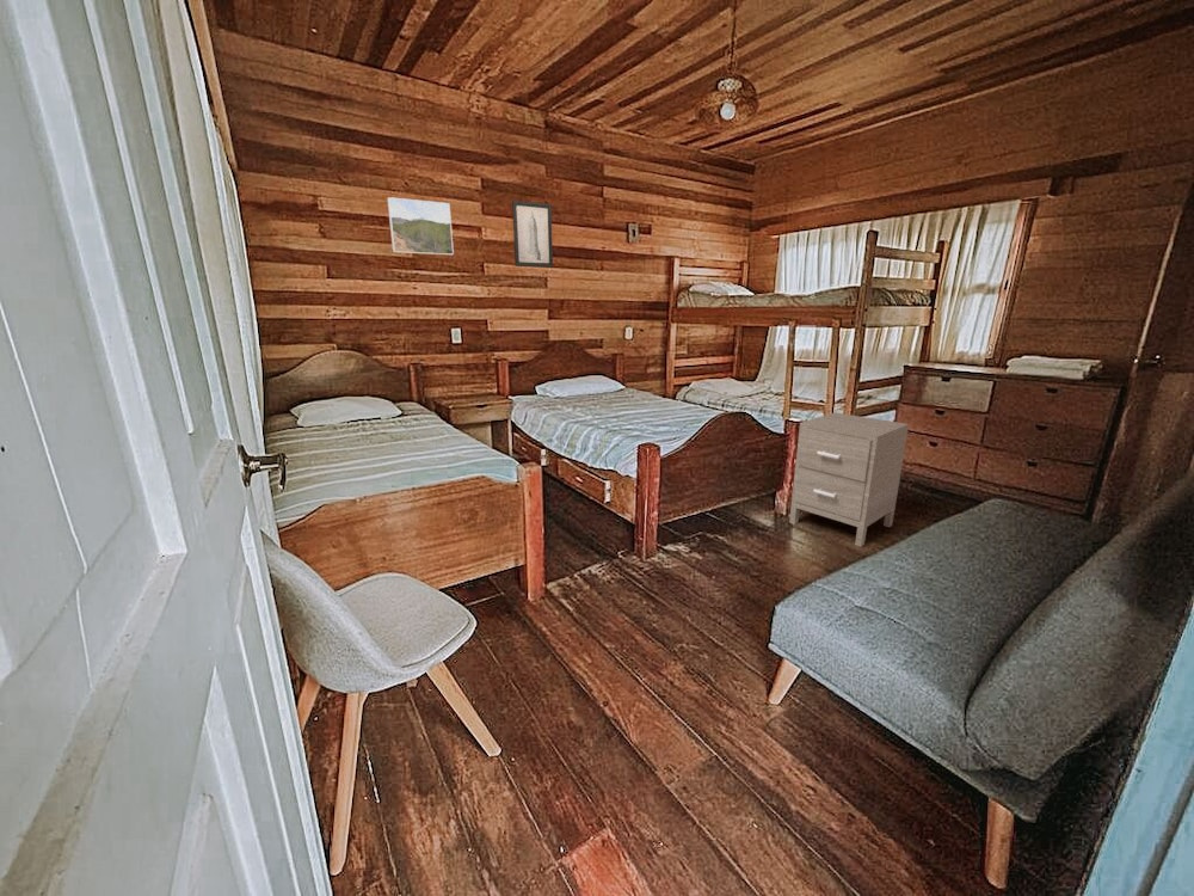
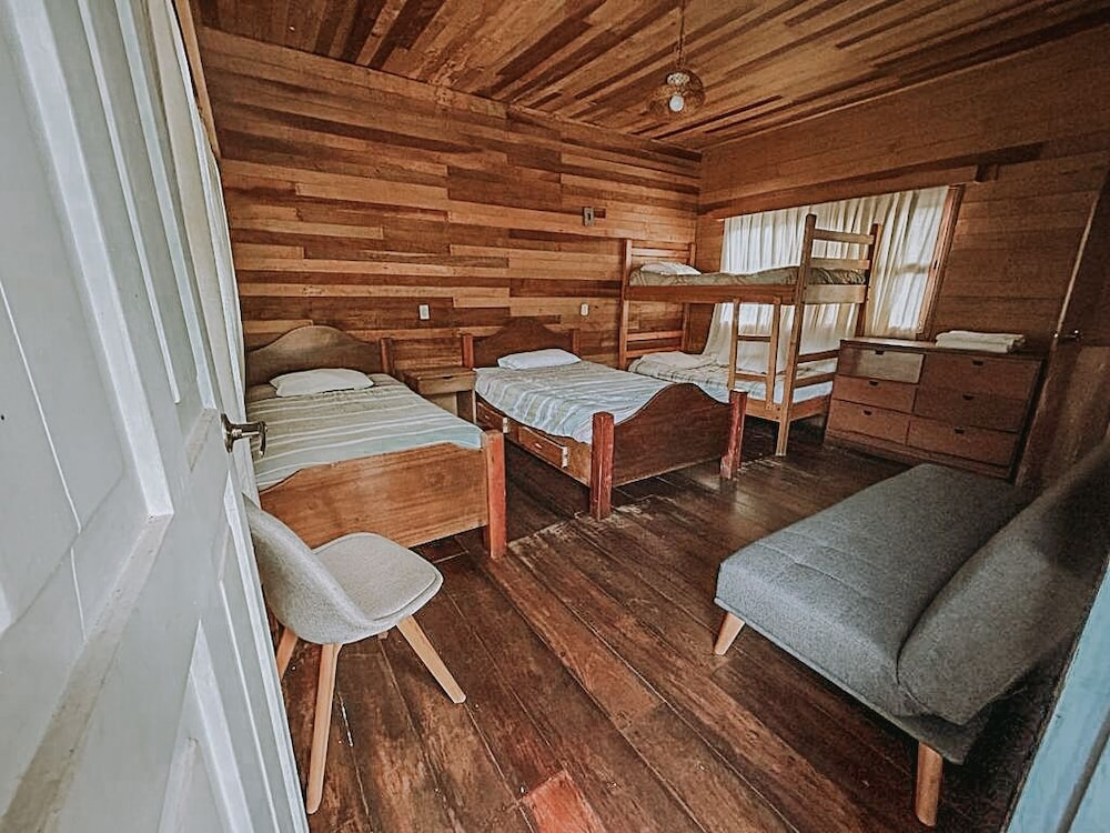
- nightstand [788,411,910,548]
- wall art [511,200,554,269]
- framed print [386,196,455,256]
